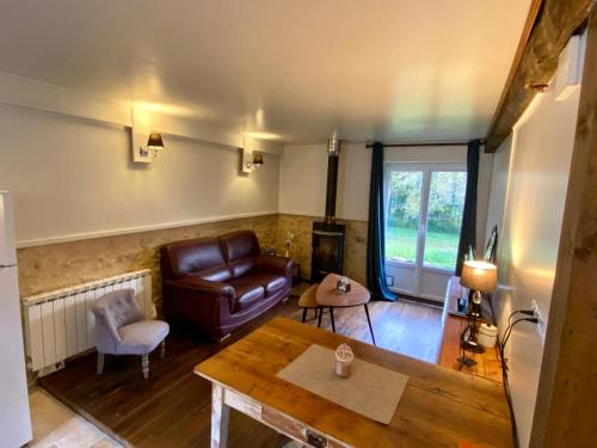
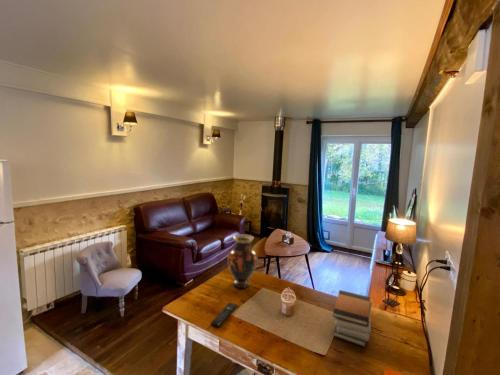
+ vase [226,233,259,289]
+ book stack [332,289,373,348]
+ remote control [210,302,238,329]
